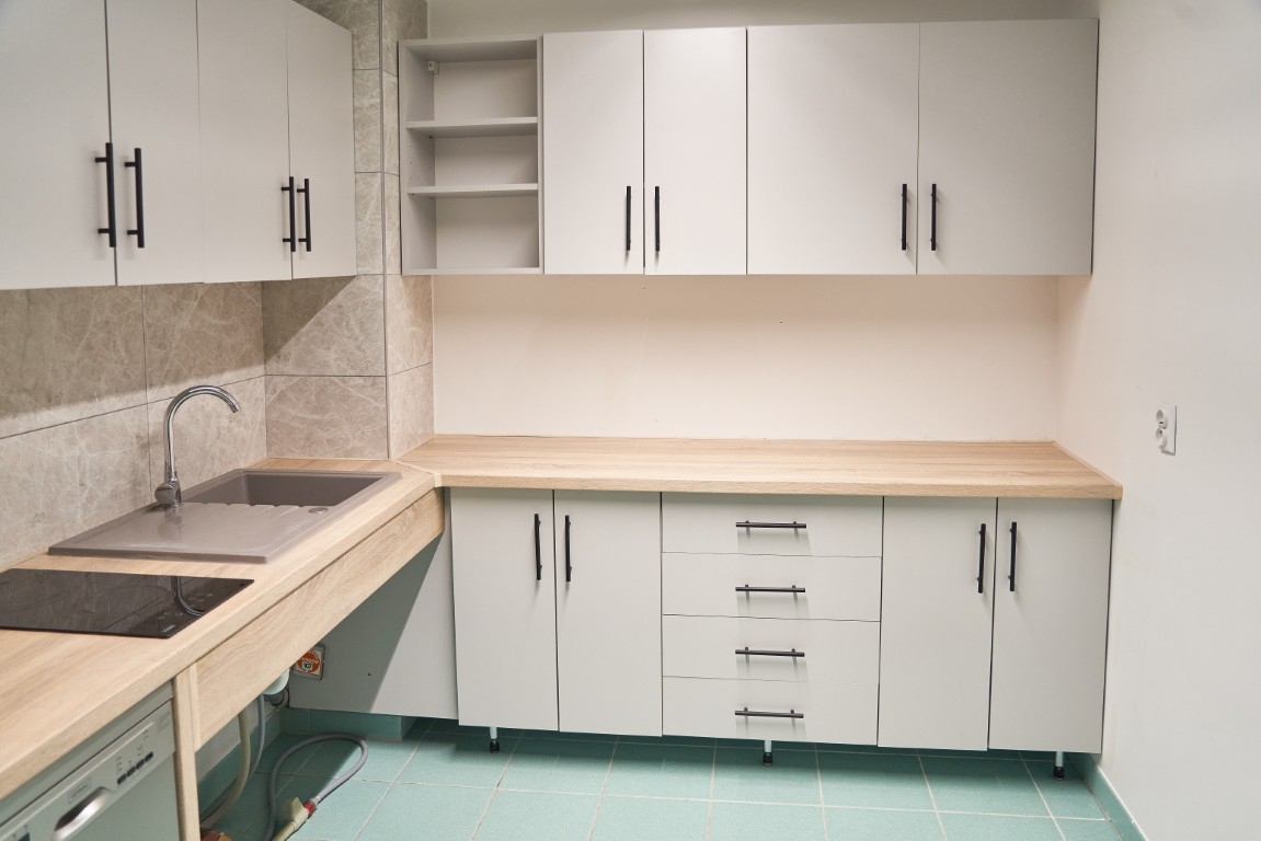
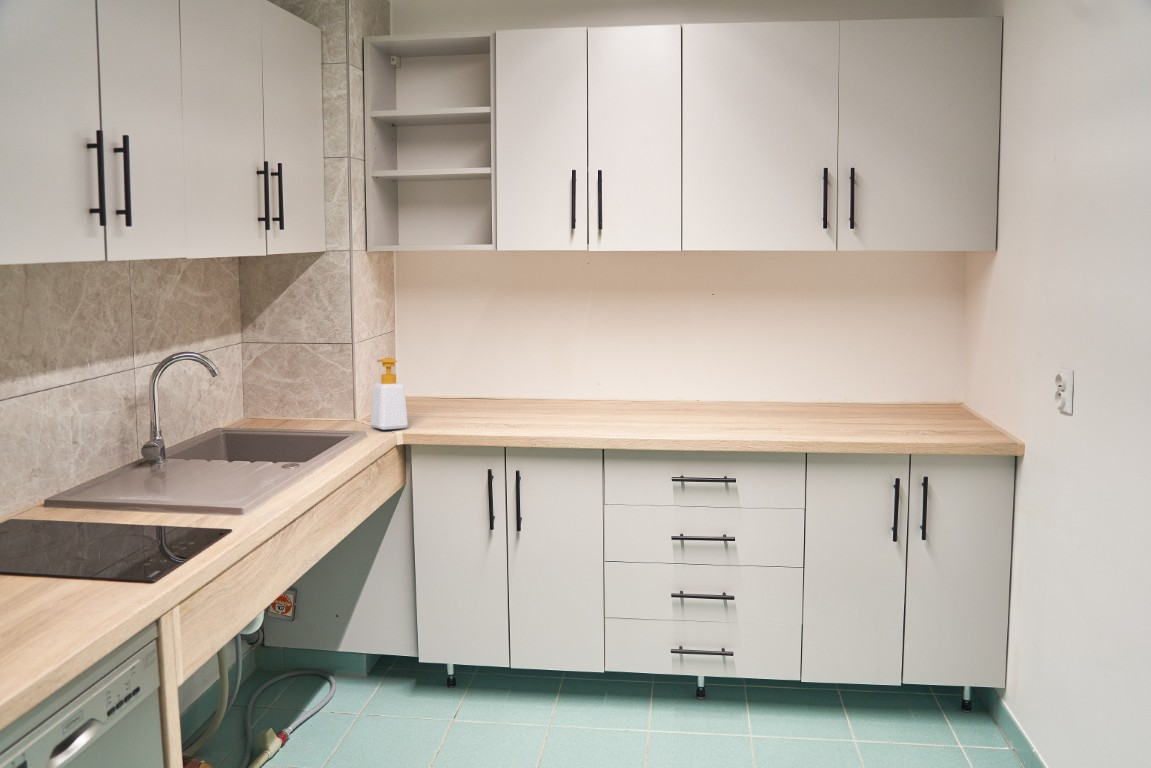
+ soap bottle [370,357,409,431]
